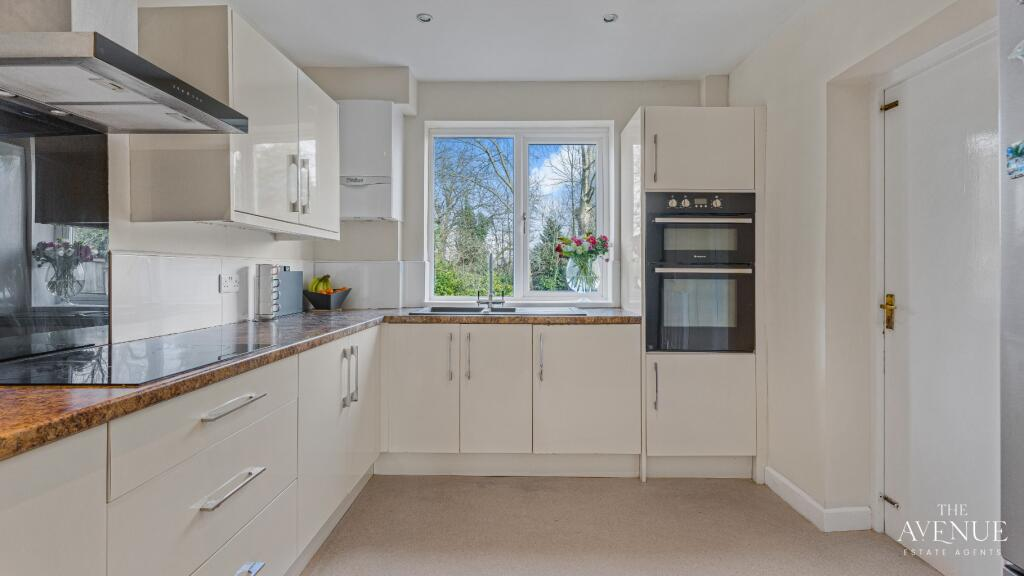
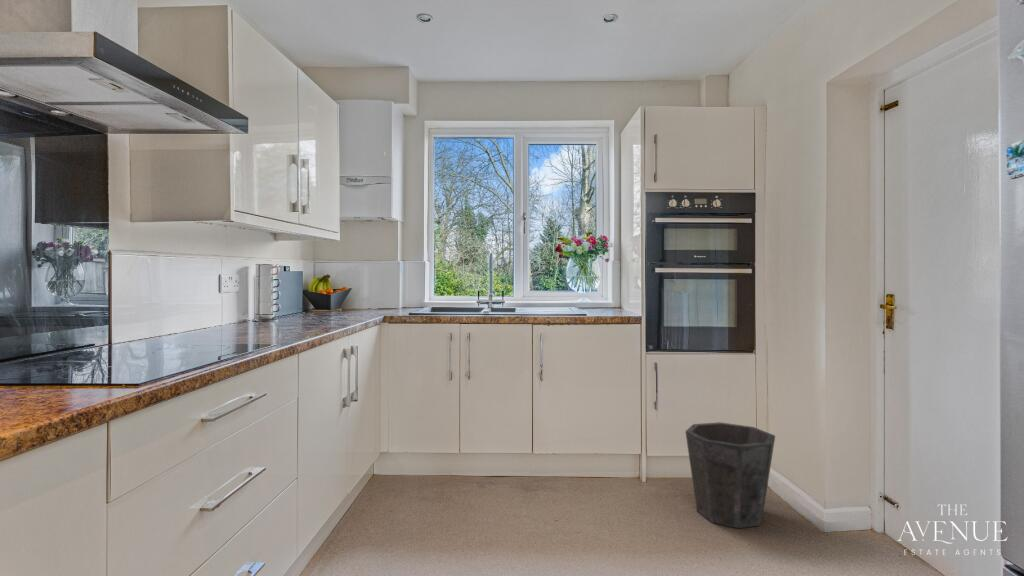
+ waste bin [684,421,776,529]
